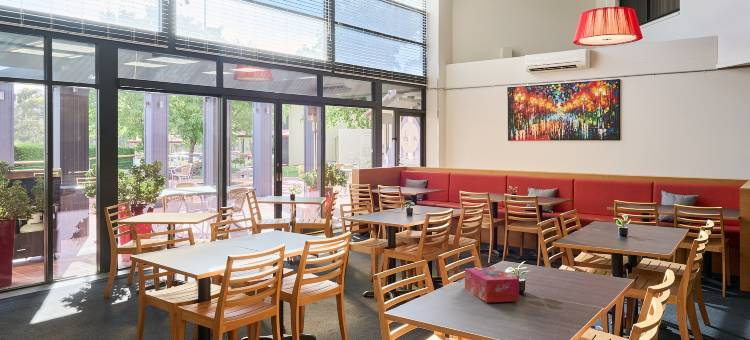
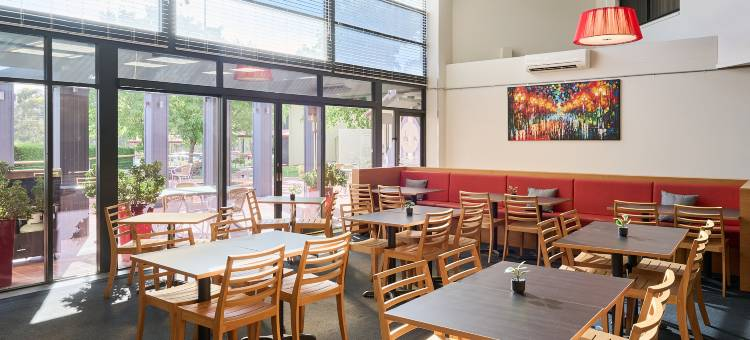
- tissue box [464,266,520,303]
